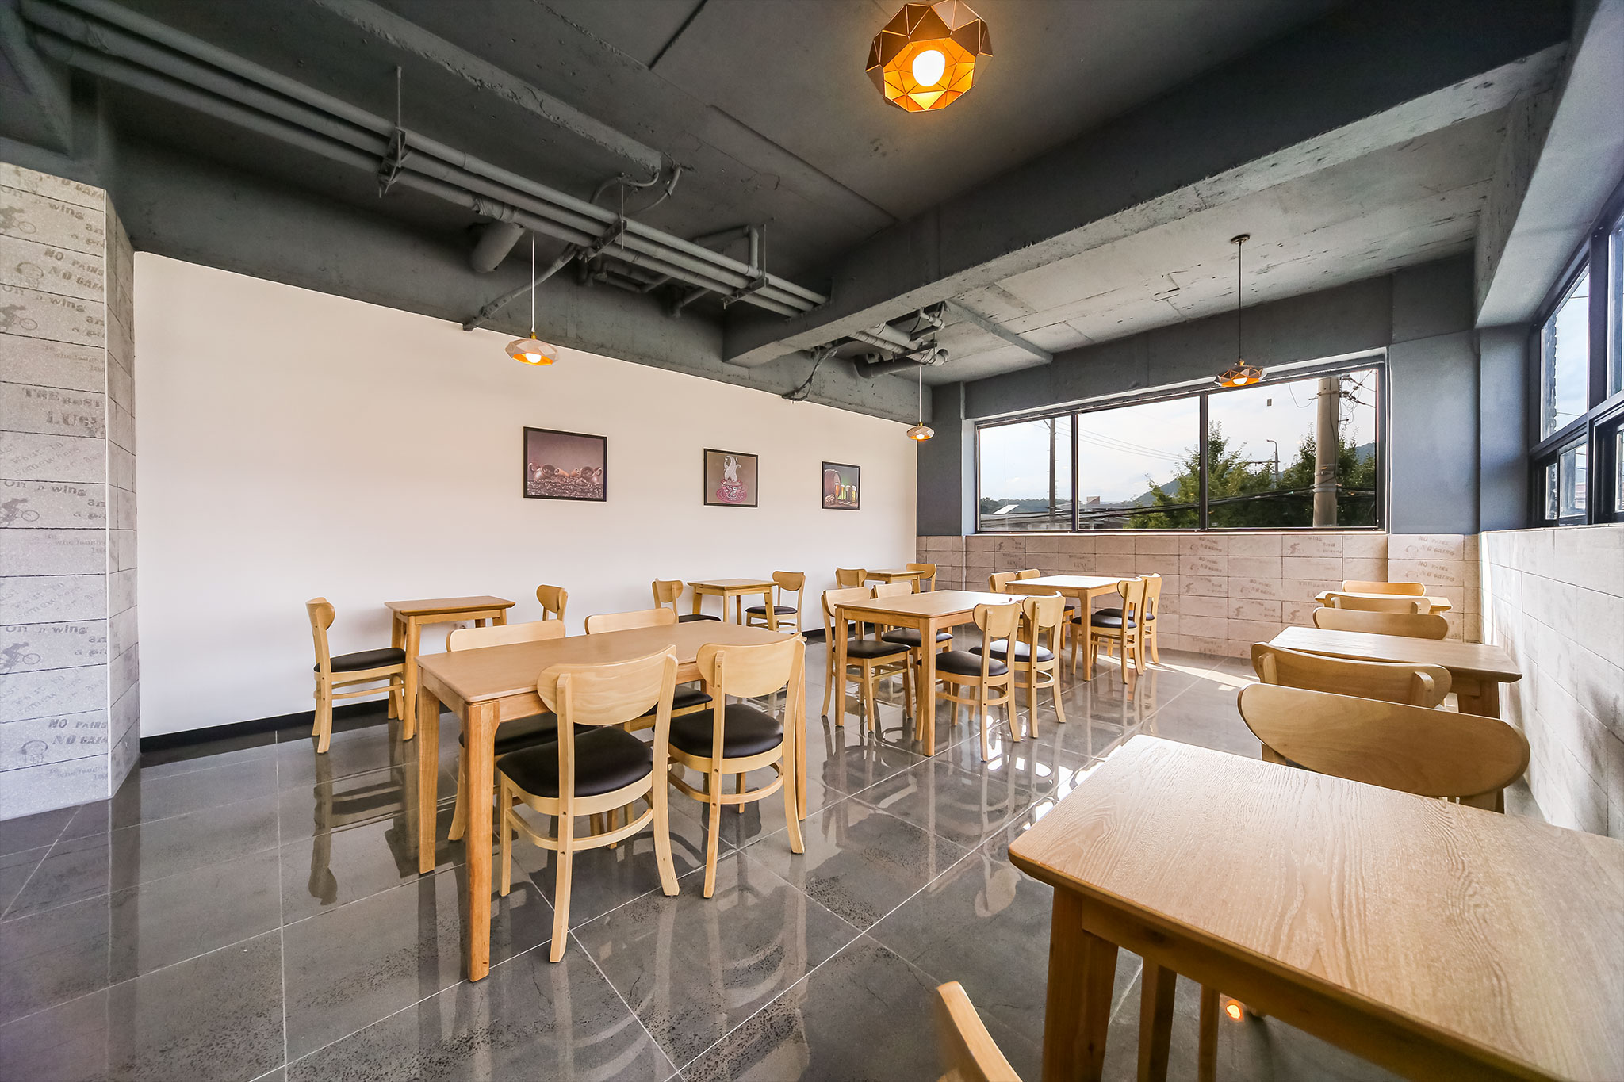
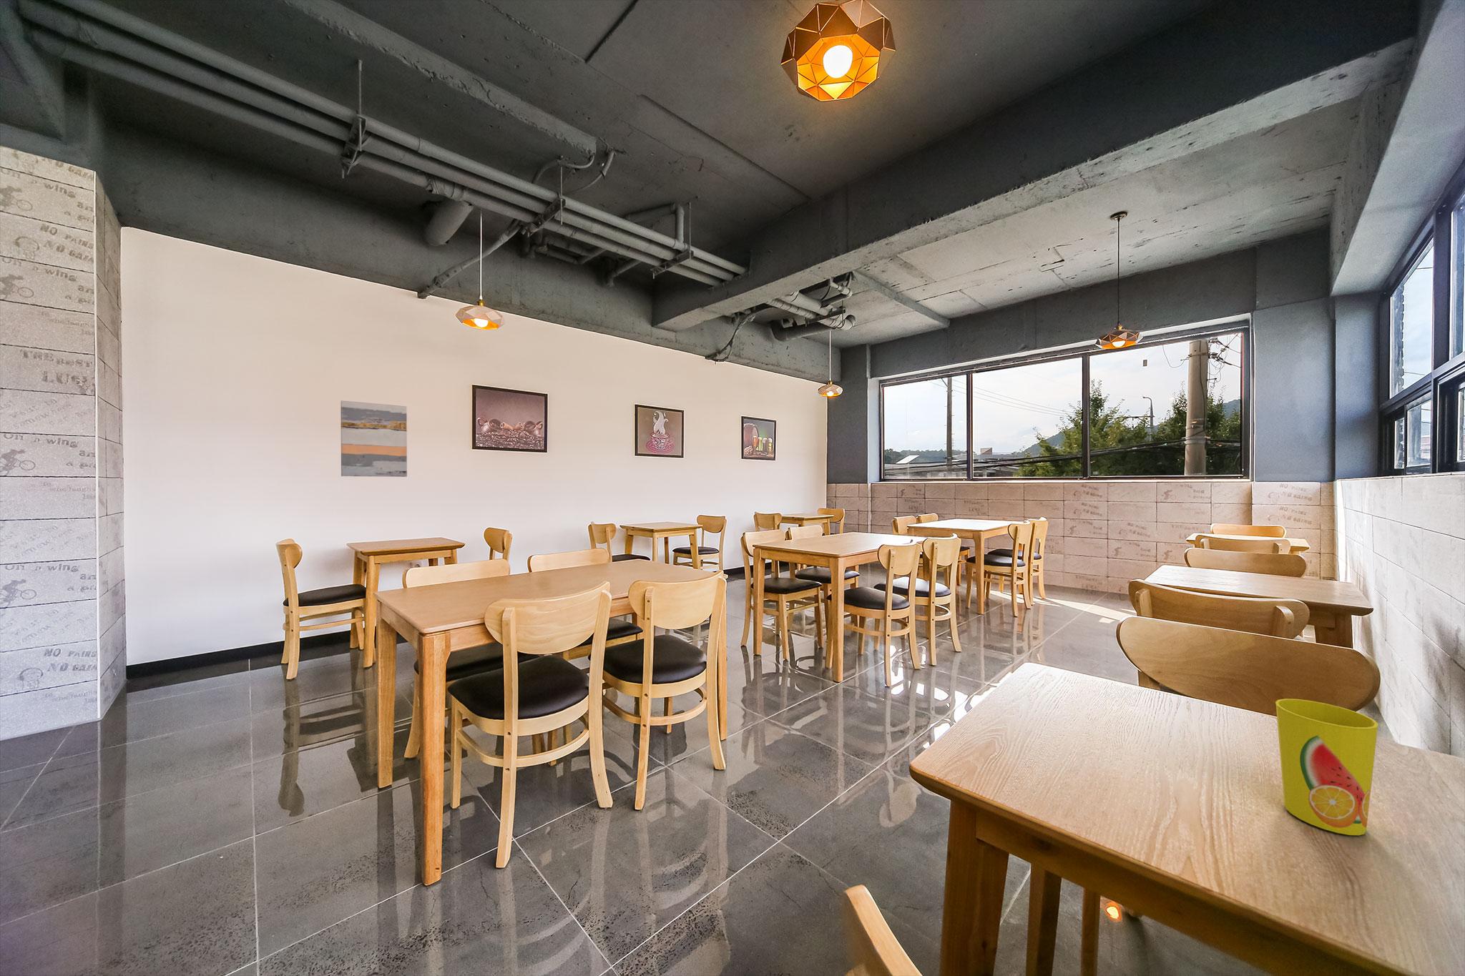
+ cup [1274,698,1379,835]
+ wall art [340,400,407,477]
